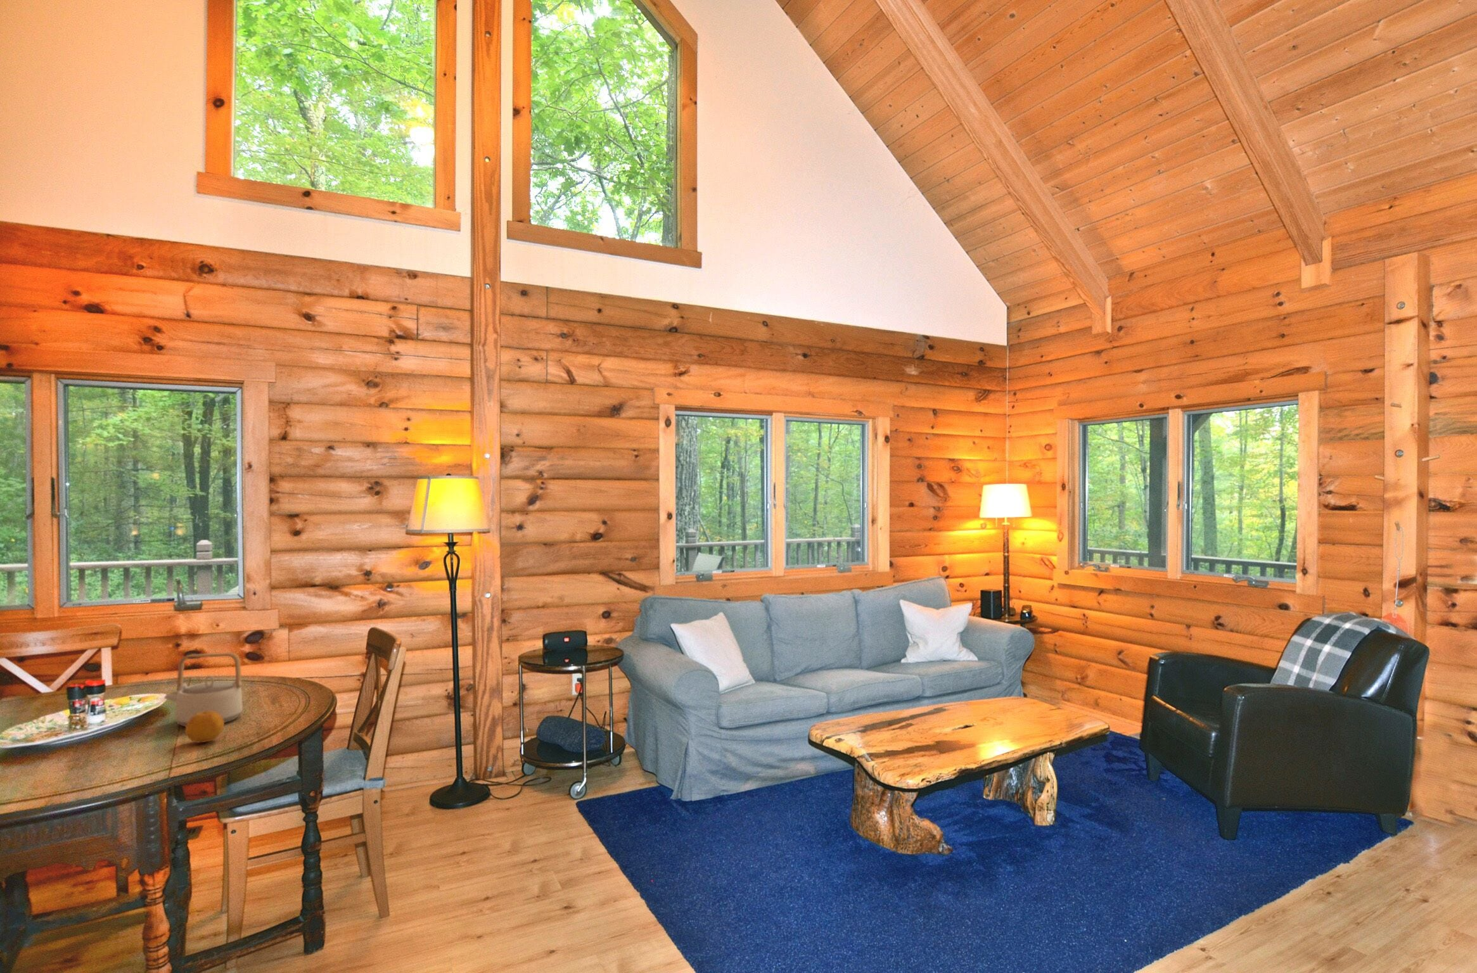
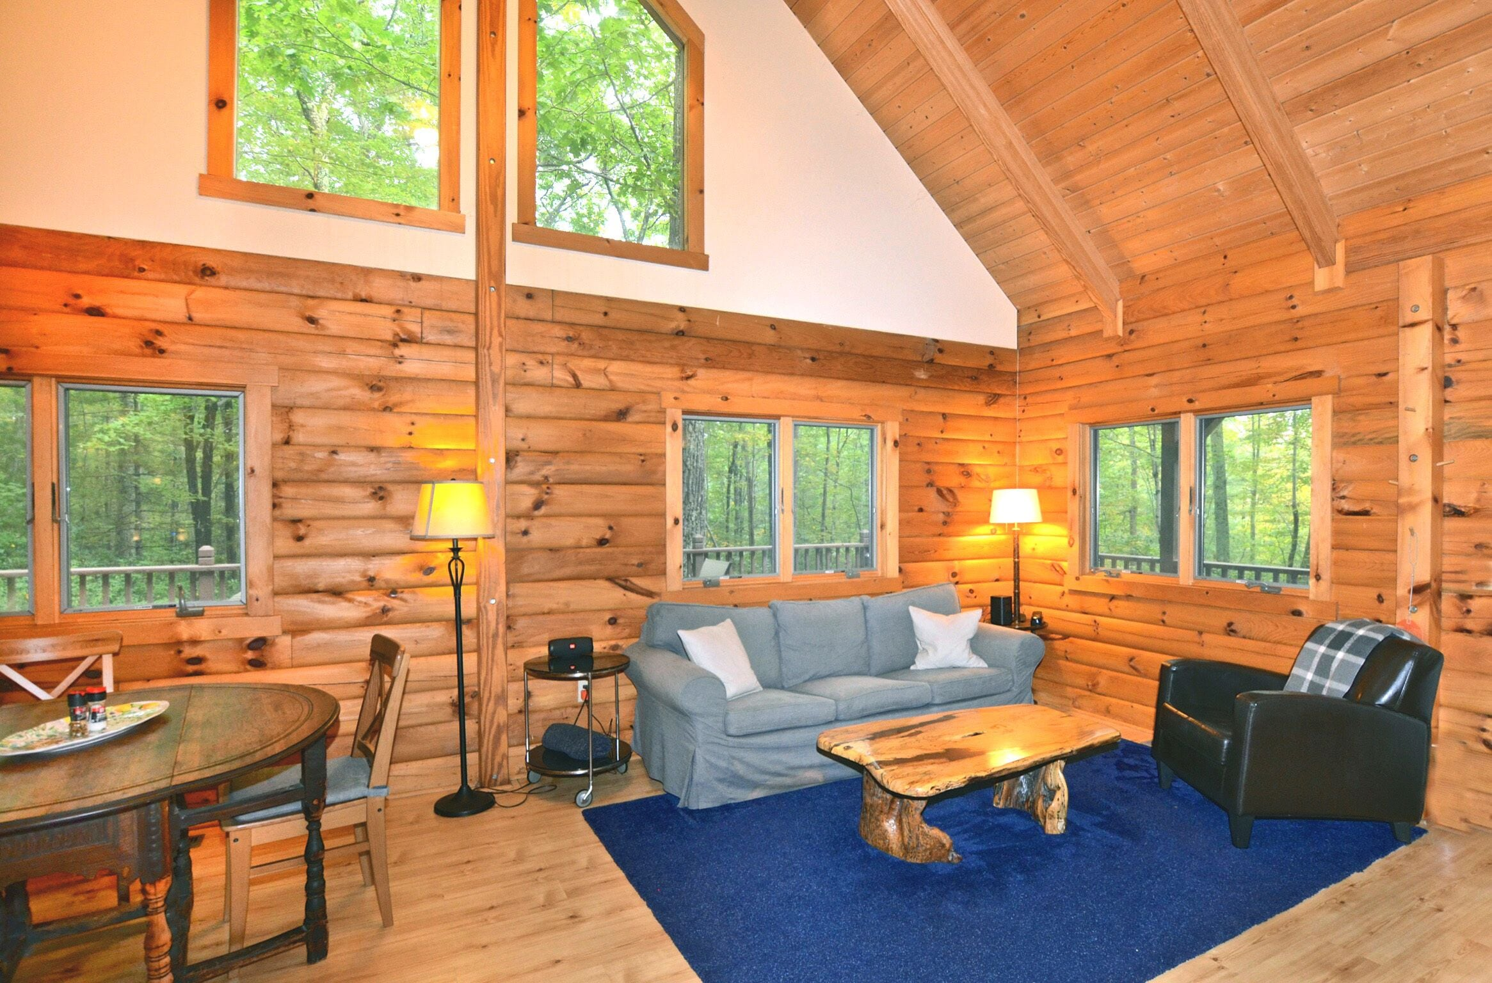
- teapot [164,652,243,728]
- fruit [185,711,225,743]
